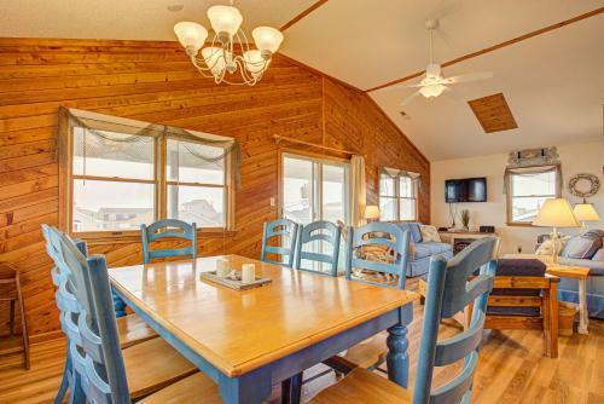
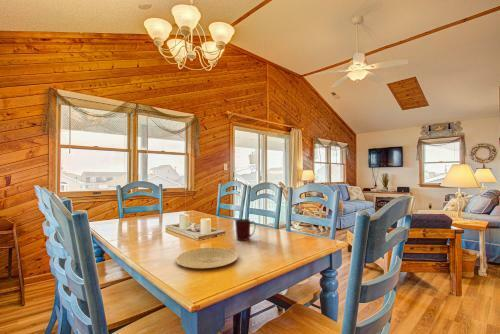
+ plate [175,246,239,269]
+ mug [234,218,256,242]
